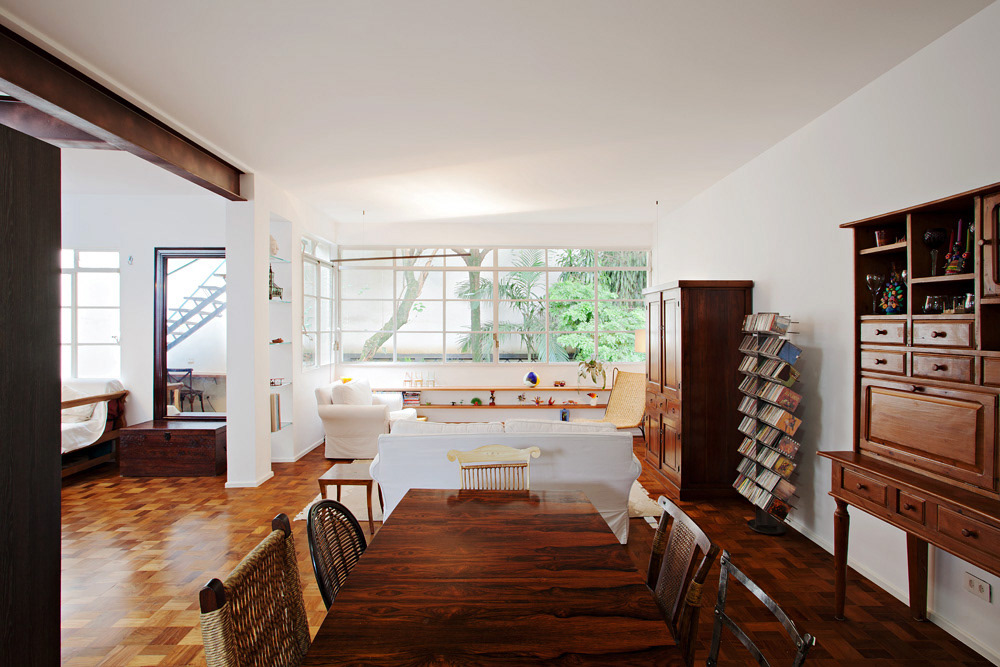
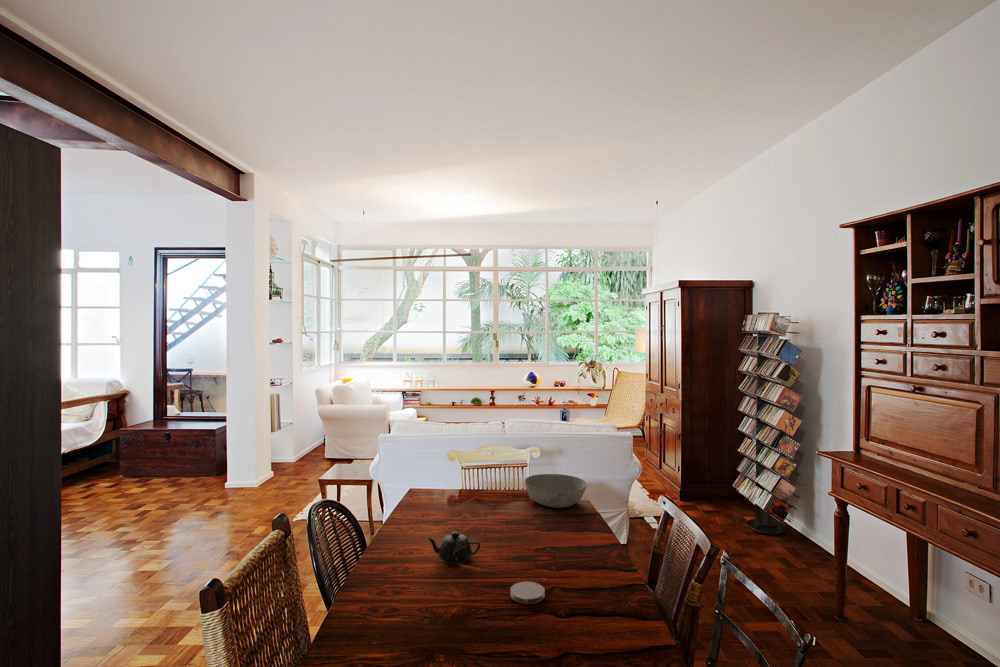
+ bowl [524,473,588,509]
+ teapot [426,530,481,566]
+ coaster [509,581,546,605]
